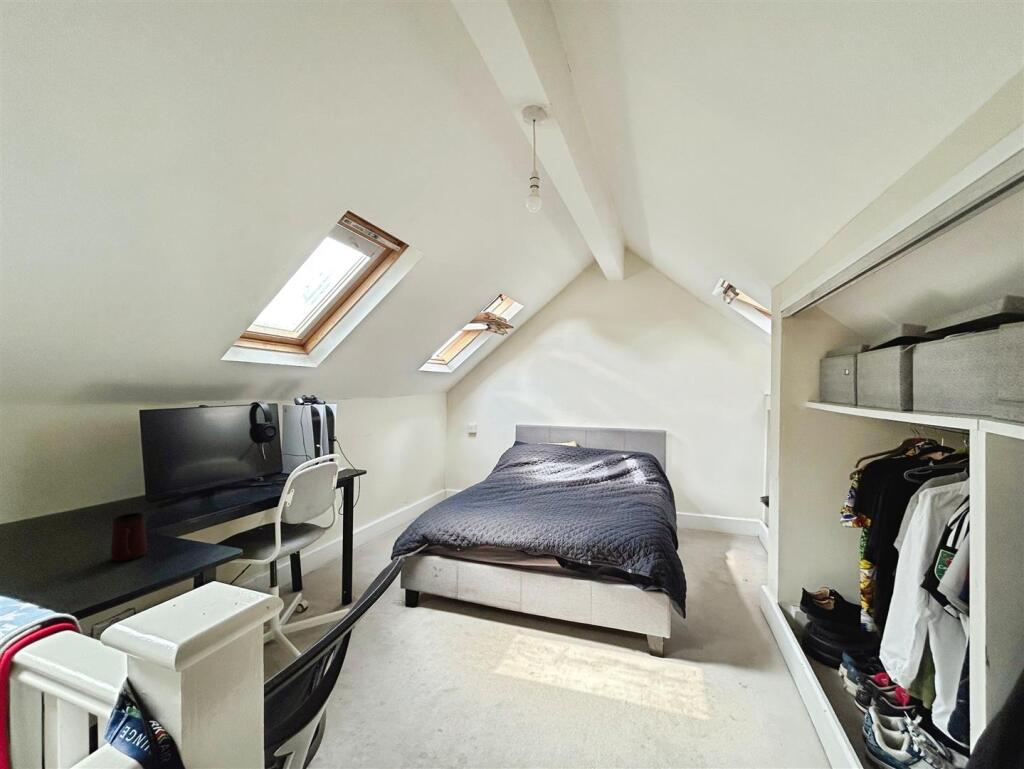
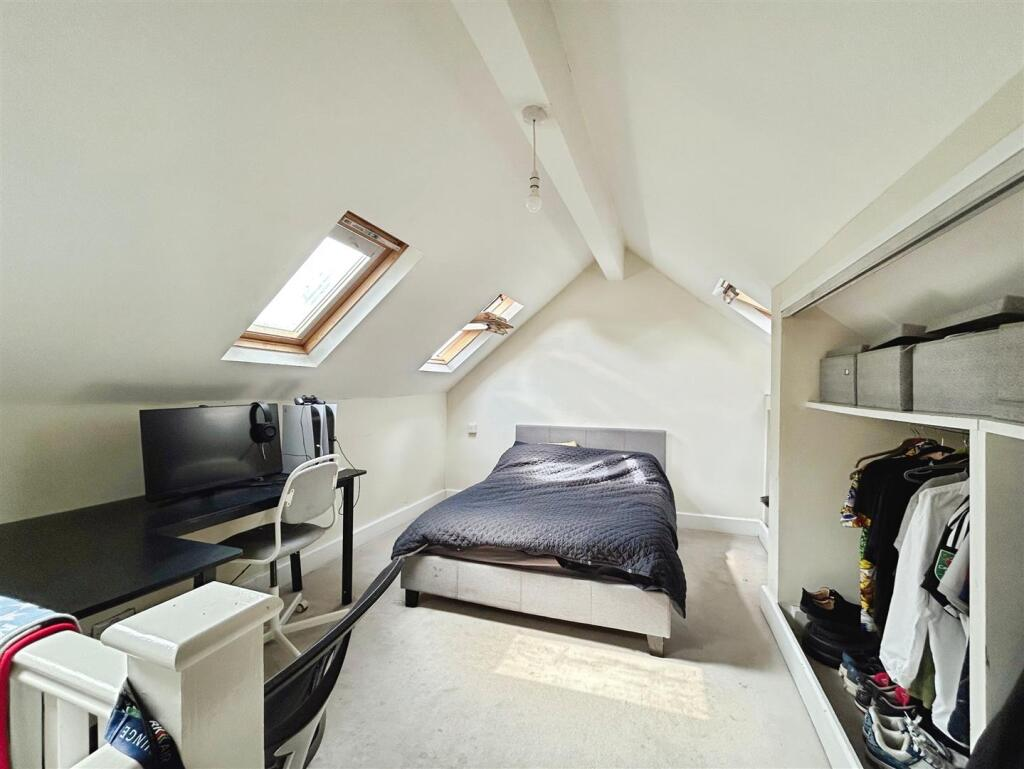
- mug [110,512,148,562]
